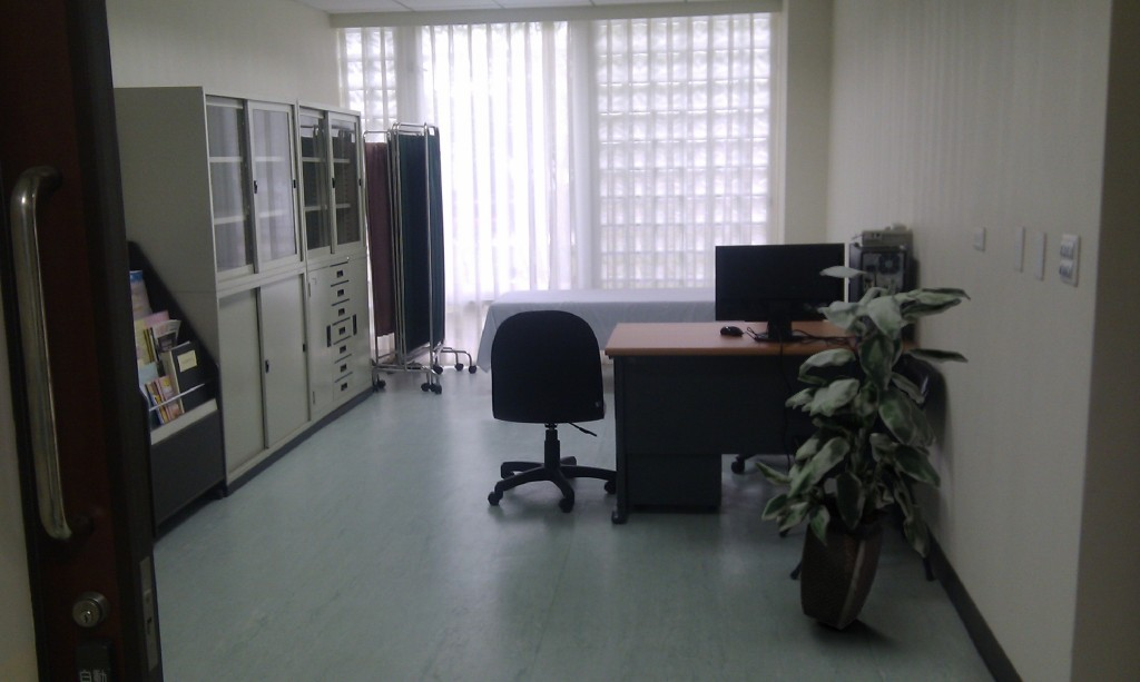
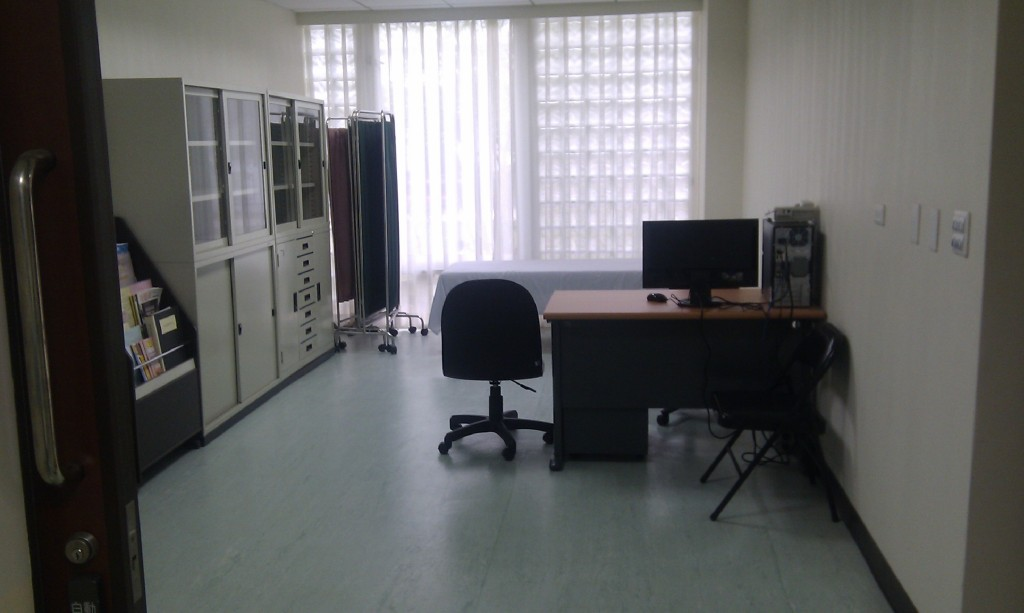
- indoor plant [753,265,972,631]
